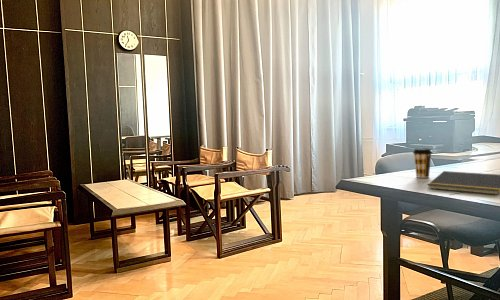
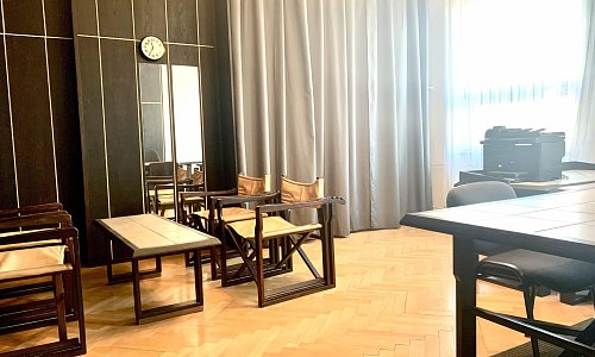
- notepad [427,170,500,196]
- coffee cup [412,148,433,179]
